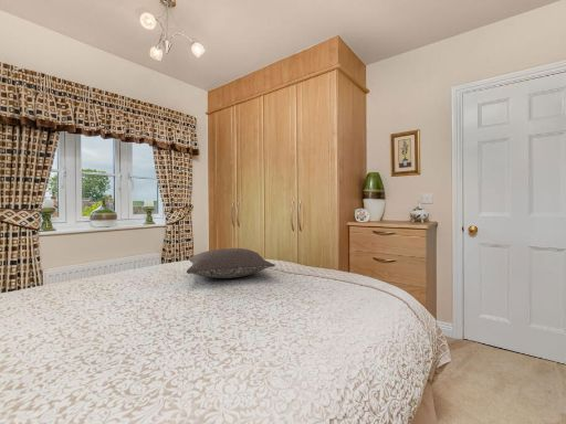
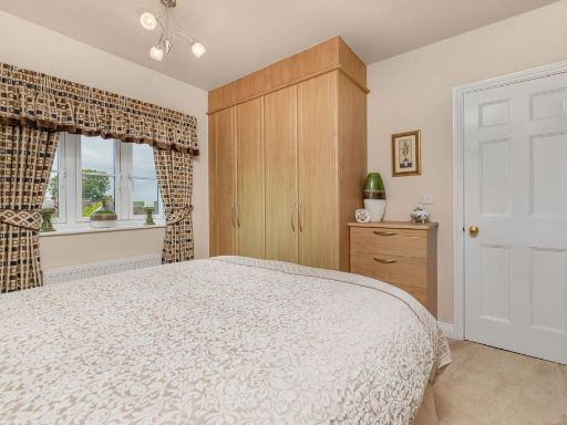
- pillow [186,247,276,279]
